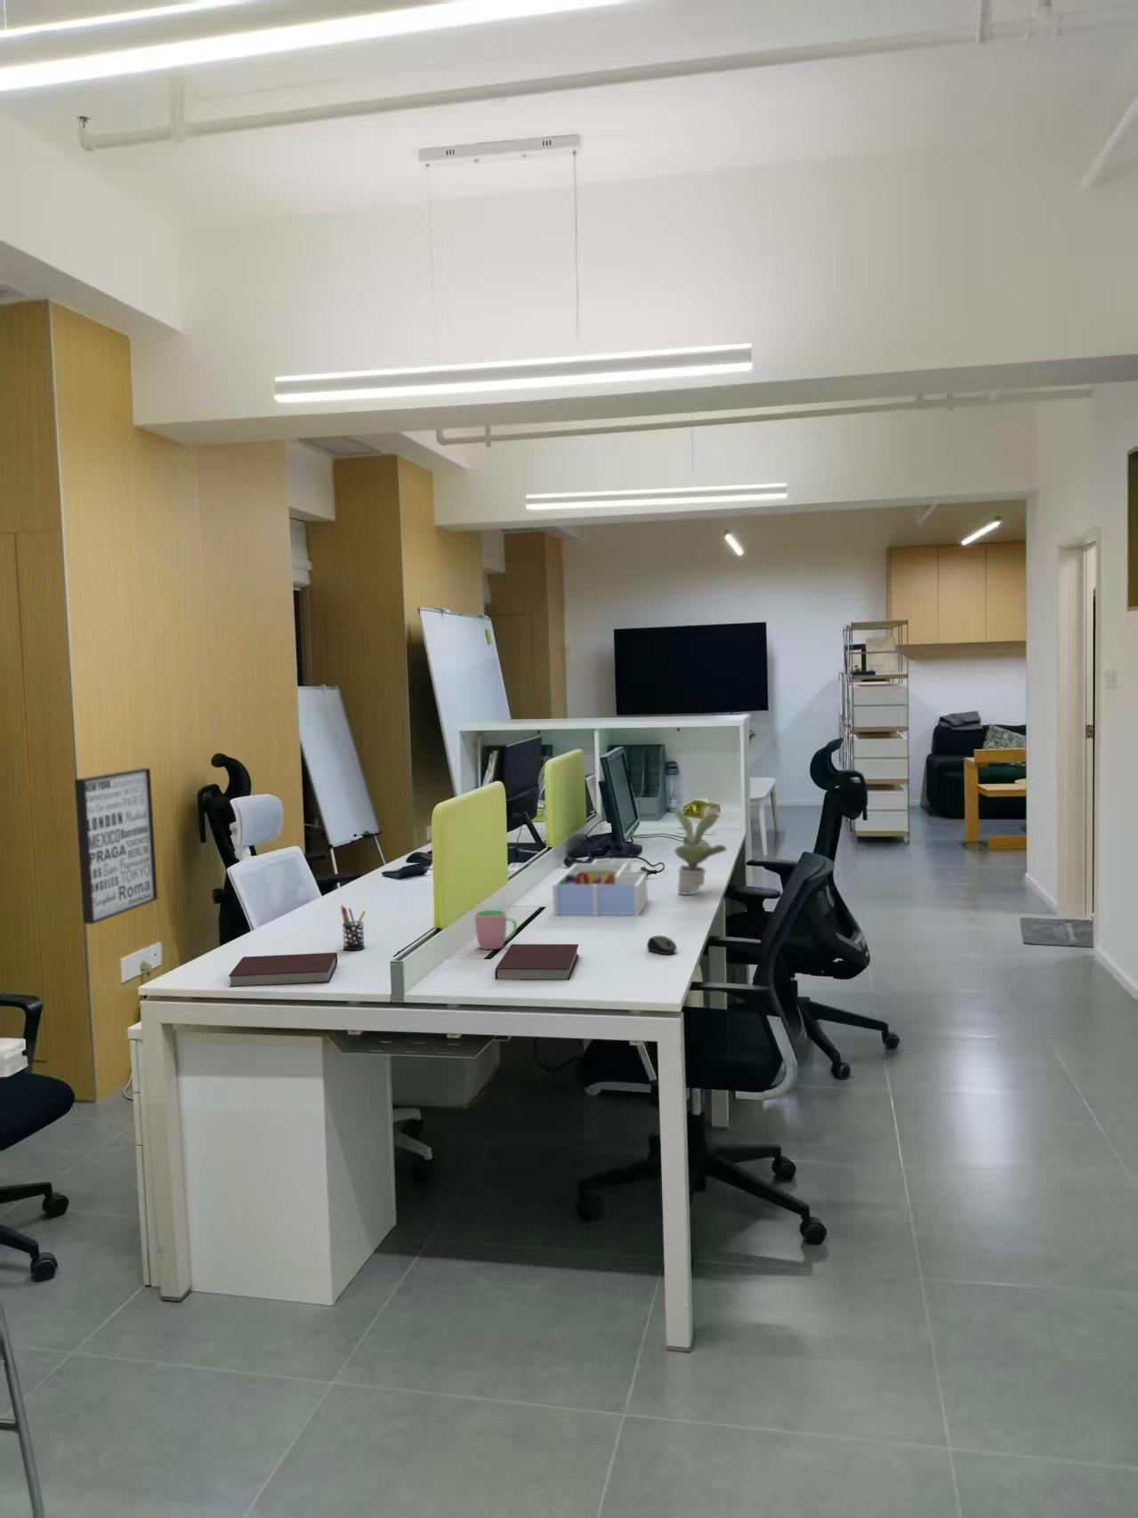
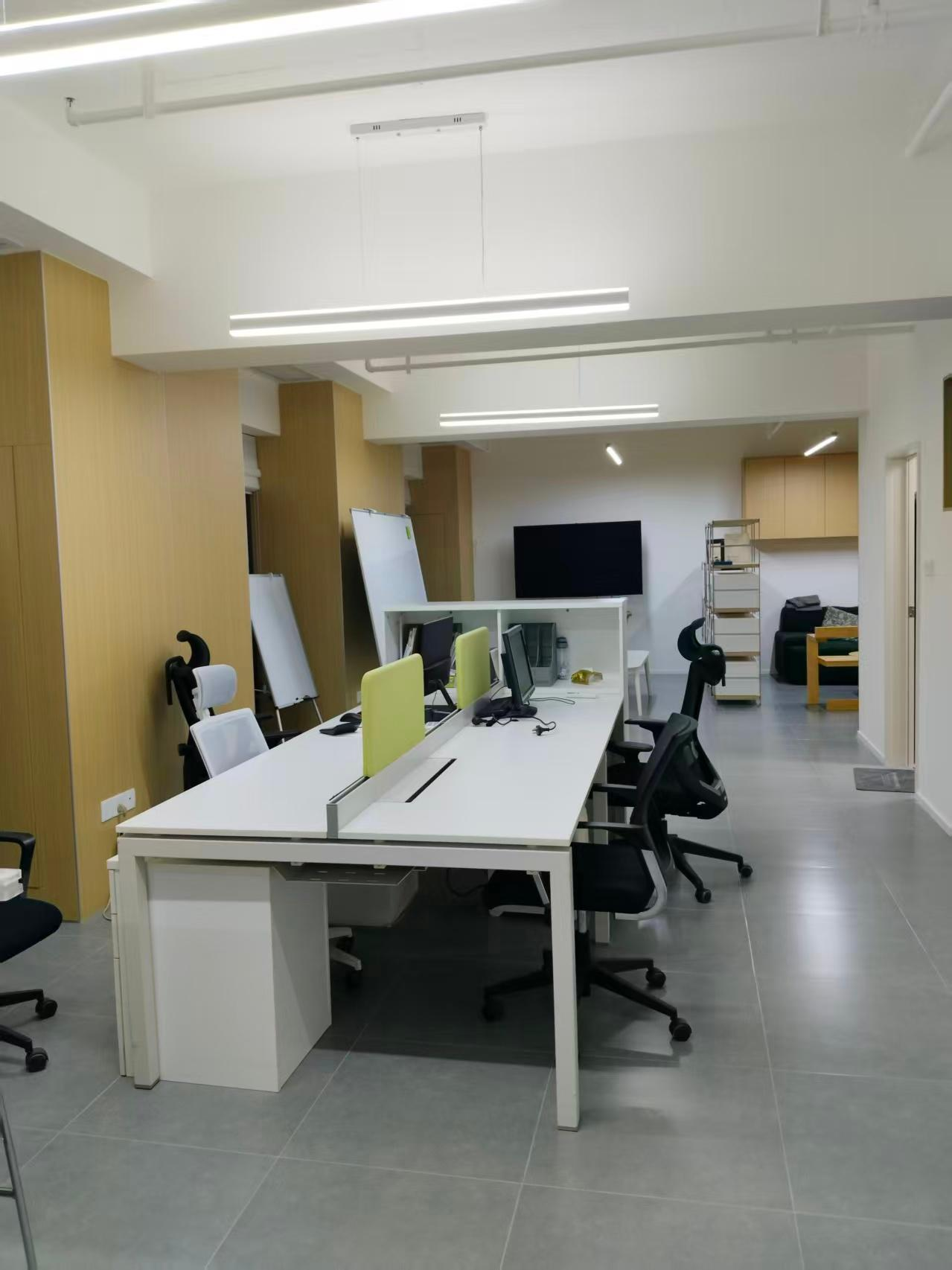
- desk organizer [551,858,649,917]
- cup [475,910,518,950]
- notebook [494,943,580,981]
- notebook [228,953,338,988]
- computer mouse [646,935,677,956]
- pen holder [339,905,367,951]
- potted plant [673,809,728,896]
- wall art [74,767,158,925]
